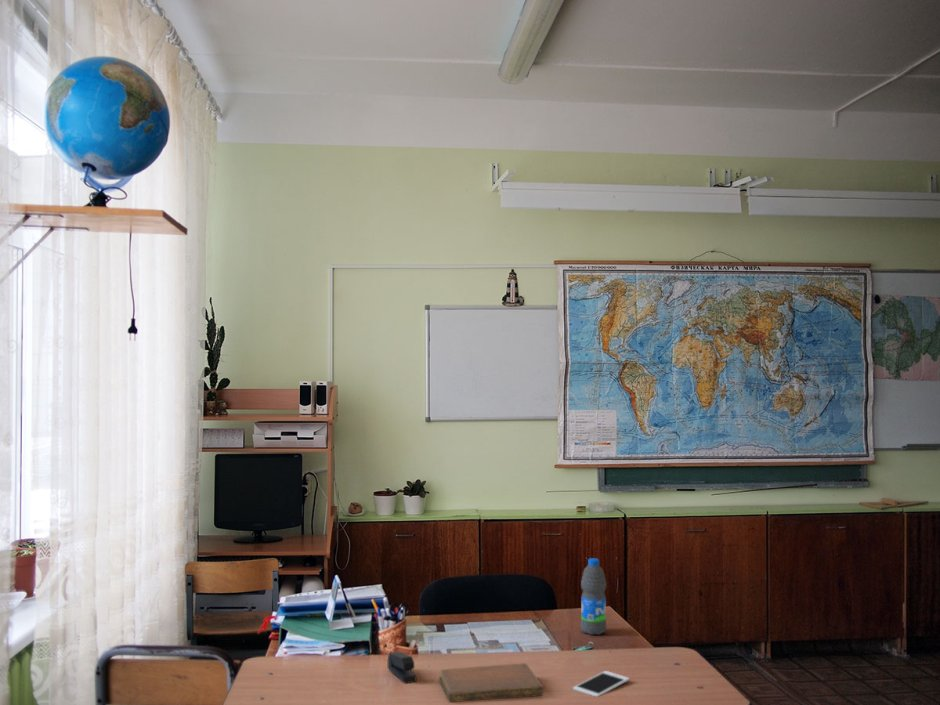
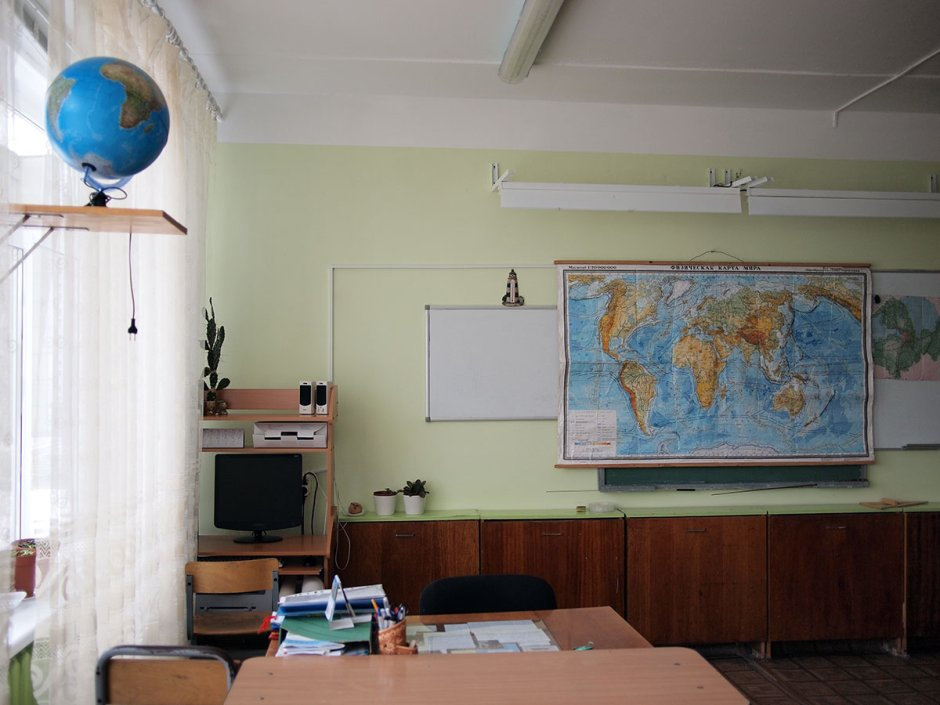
- notebook [438,662,544,703]
- stapler [387,651,418,684]
- water bottle [580,557,608,636]
- cell phone [572,670,630,698]
